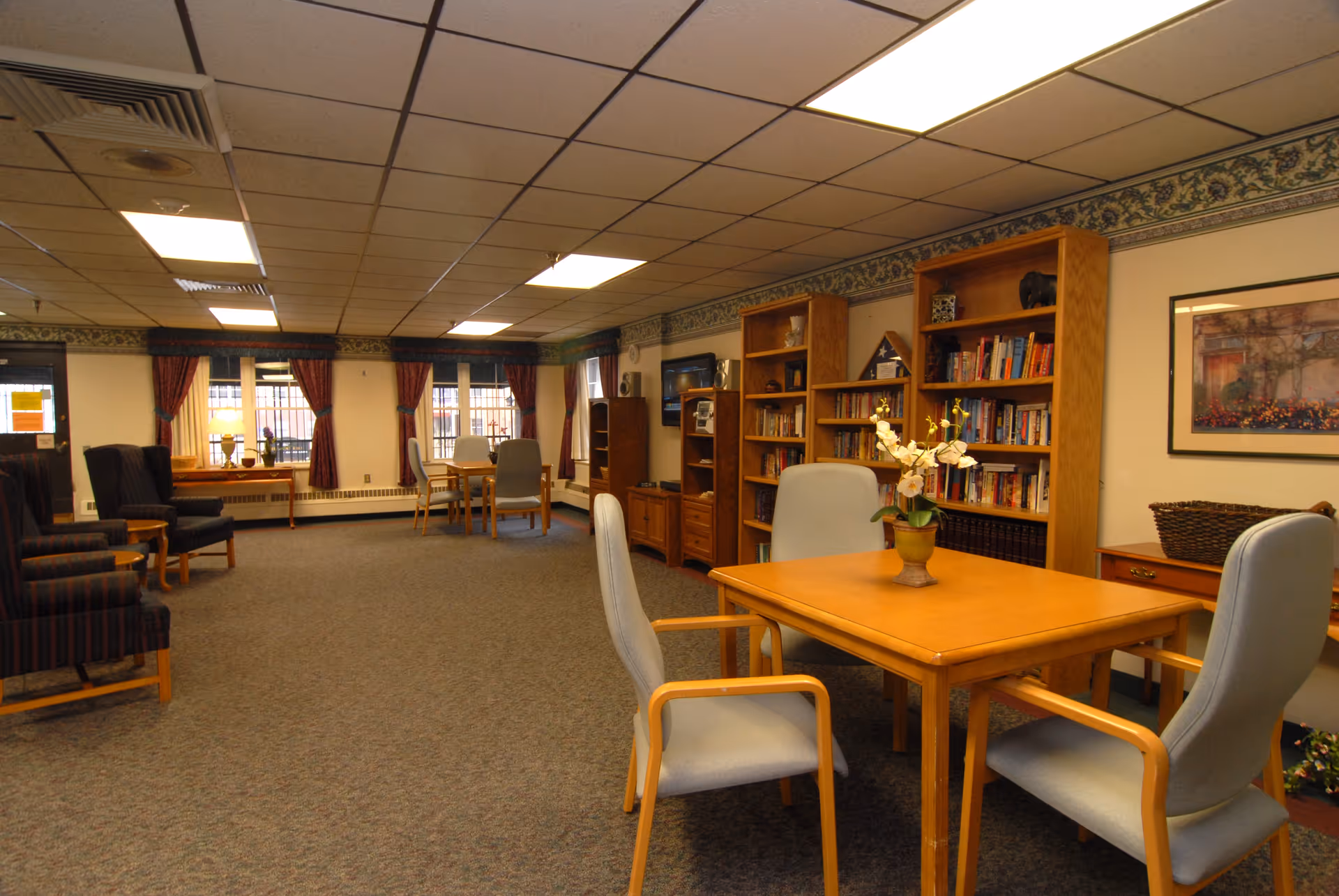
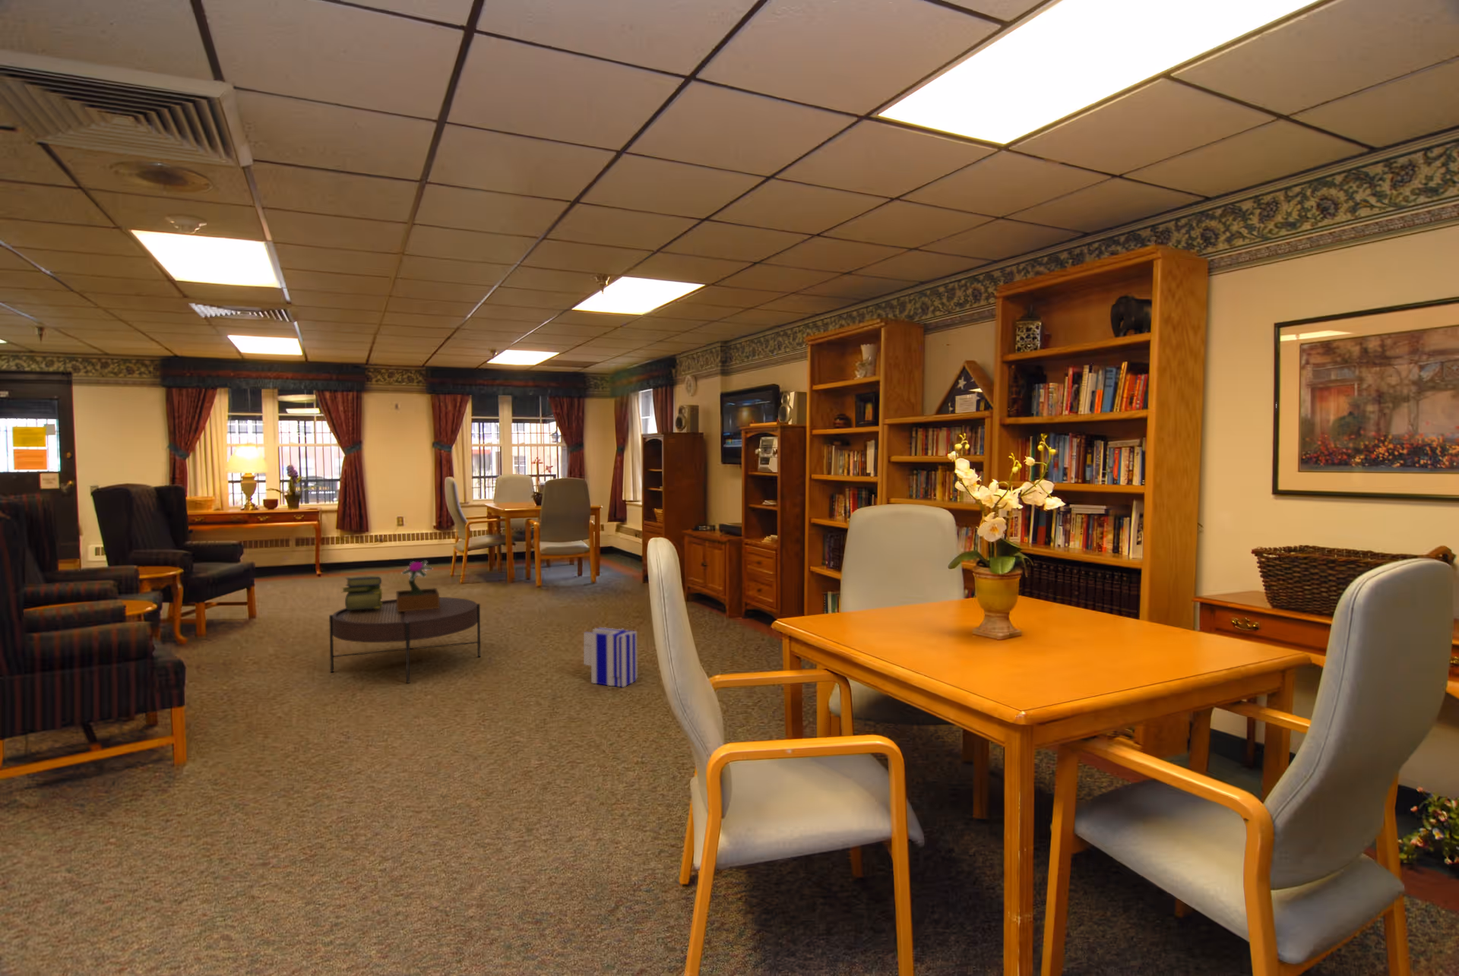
+ stack of books [340,575,382,610]
+ potted flower [396,560,440,611]
+ coffee table [328,596,481,684]
+ wastebasket [583,626,639,688]
